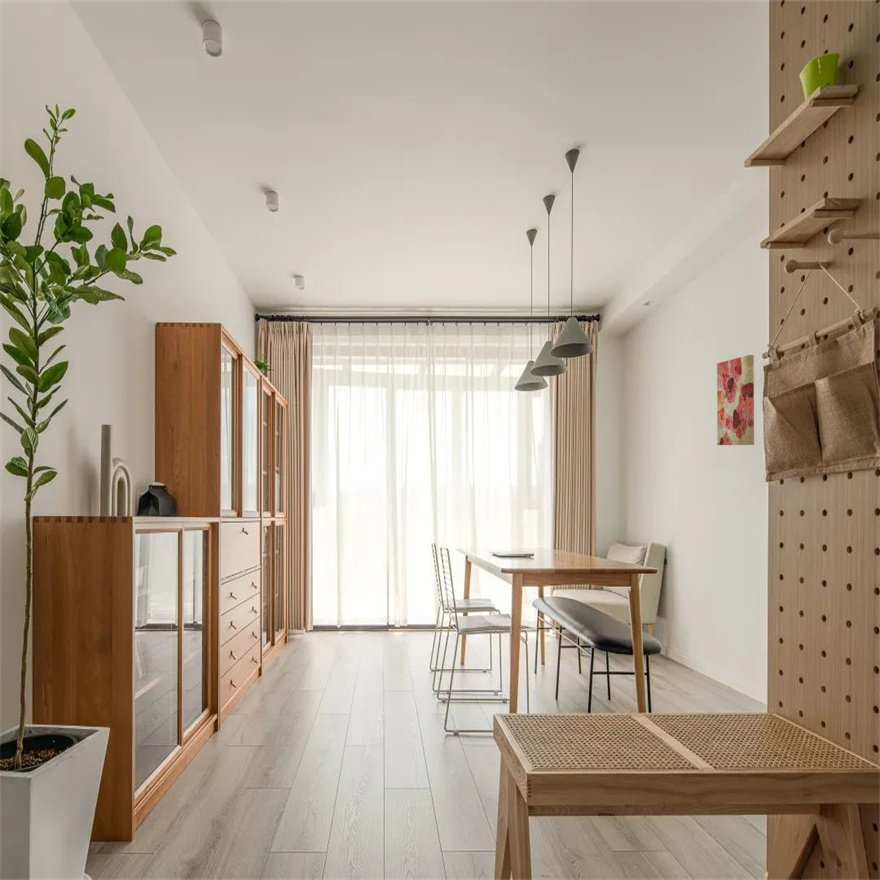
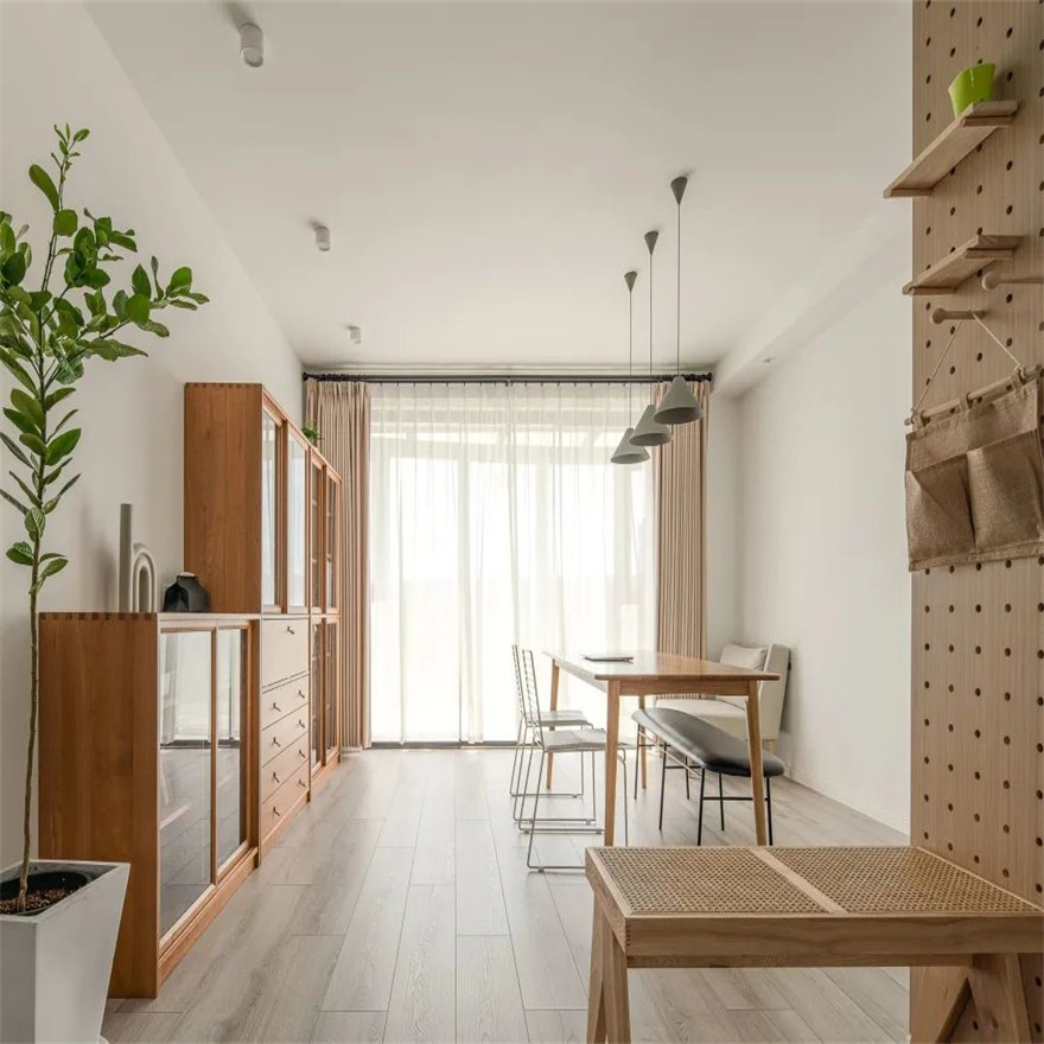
- wall art [716,354,755,446]
